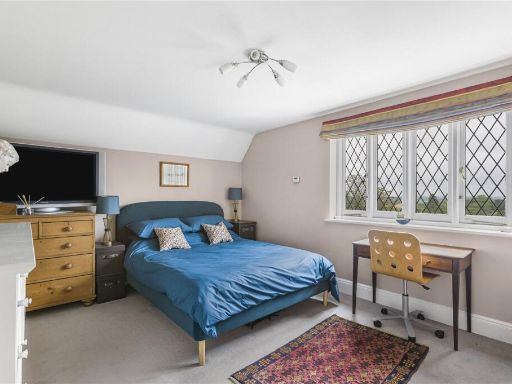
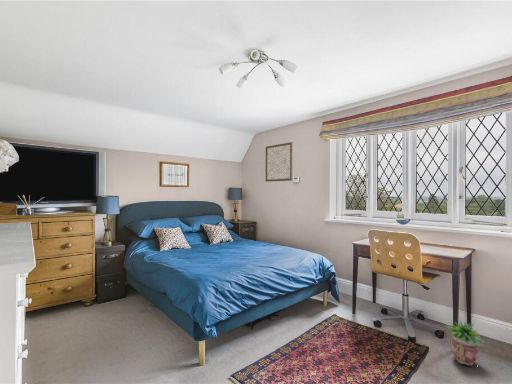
+ potted plant [446,320,486,367]
+ wall art [264,141,294,183]
